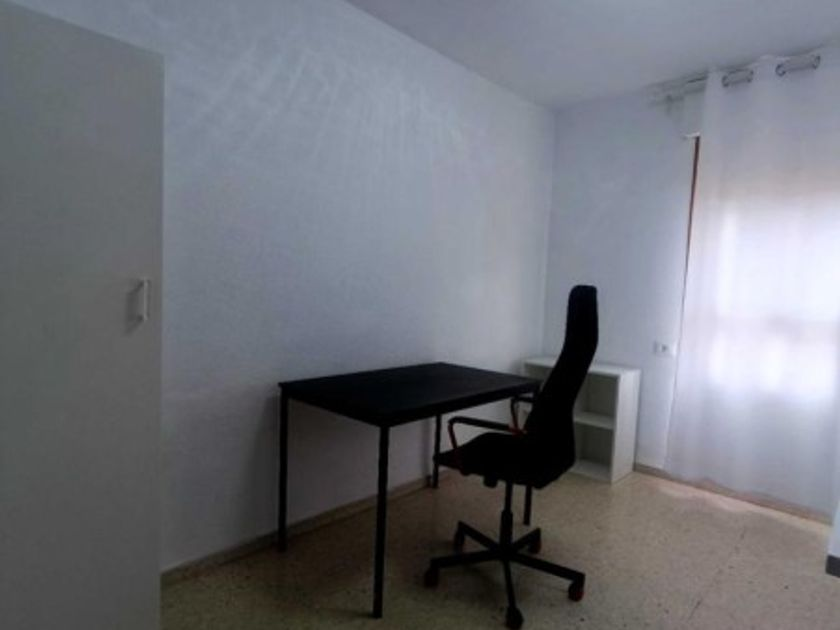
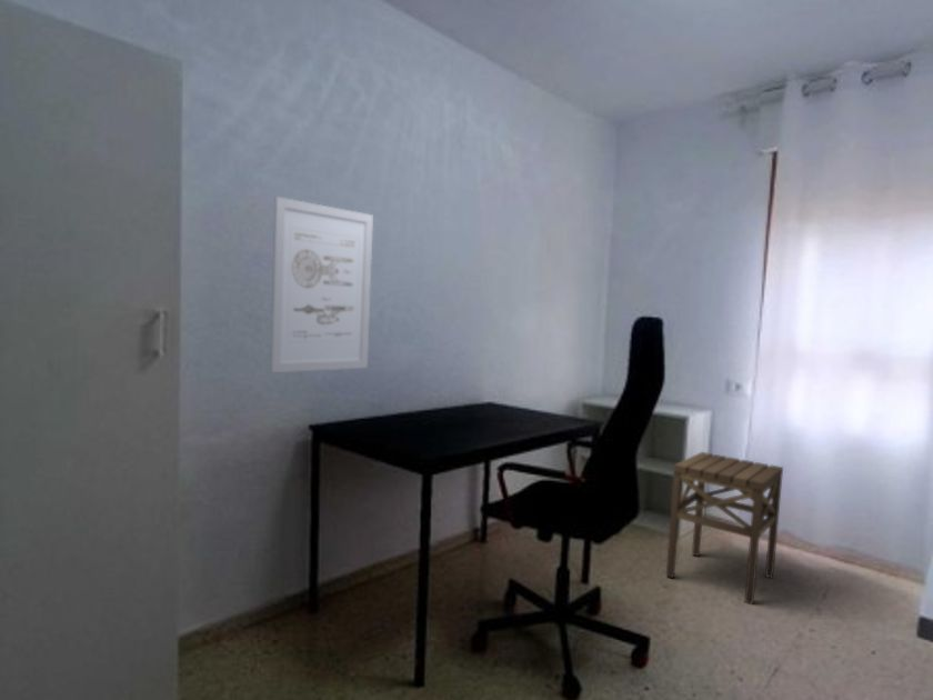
+ side table [665,451,784,606]
+ wall art [269,196,374,373]
